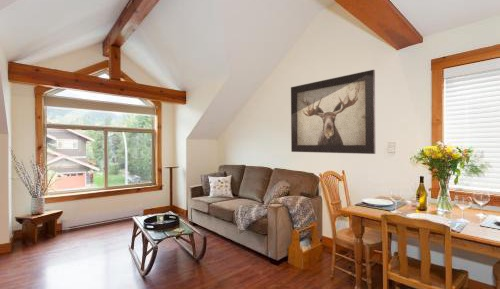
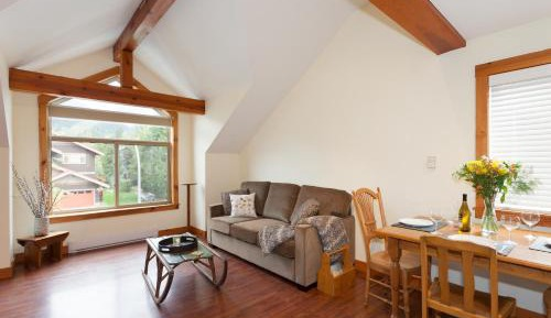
- wall art [290,69,376,155]
